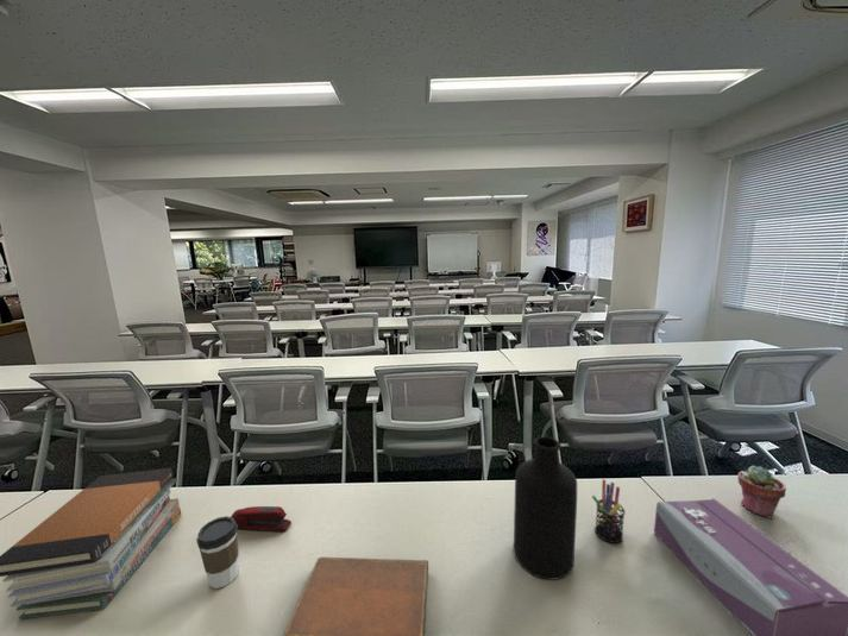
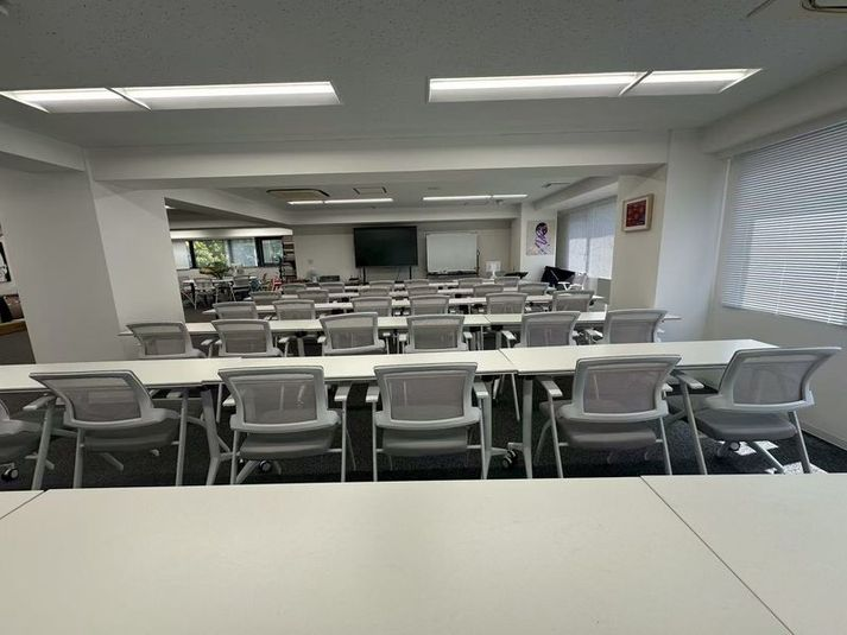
- potted succulent [737,464,787,519]
- pen holder [591,478,626,544]
- tissue box [653,497,848,636]
- stapler [230,505,293,533]
- book stack [0,467,182,621]
- bottle [513,436,578,581]
- notebook [284,556,429,636]
- coffee cup [195,515,239,590]
